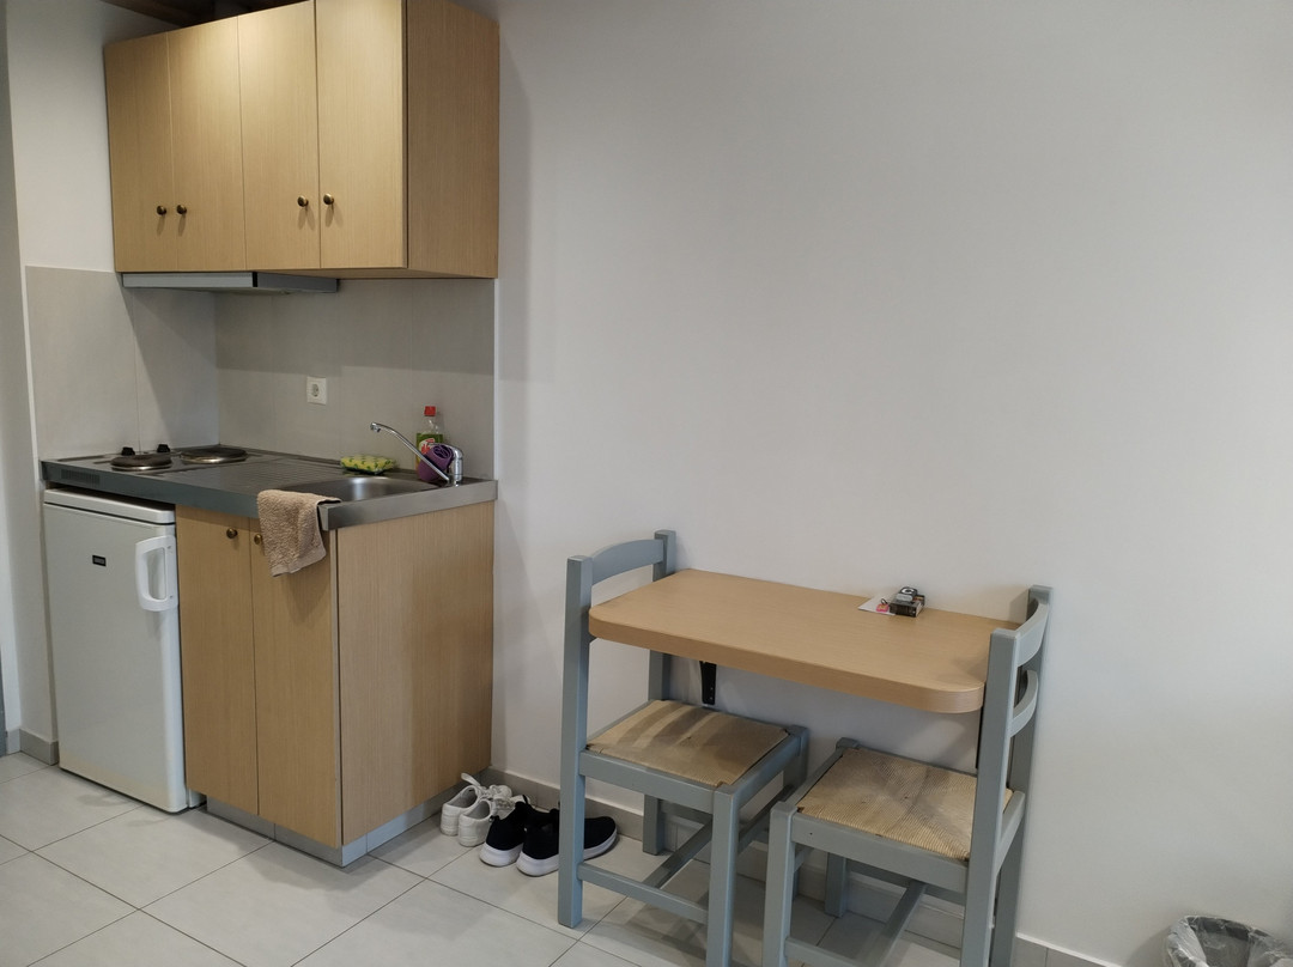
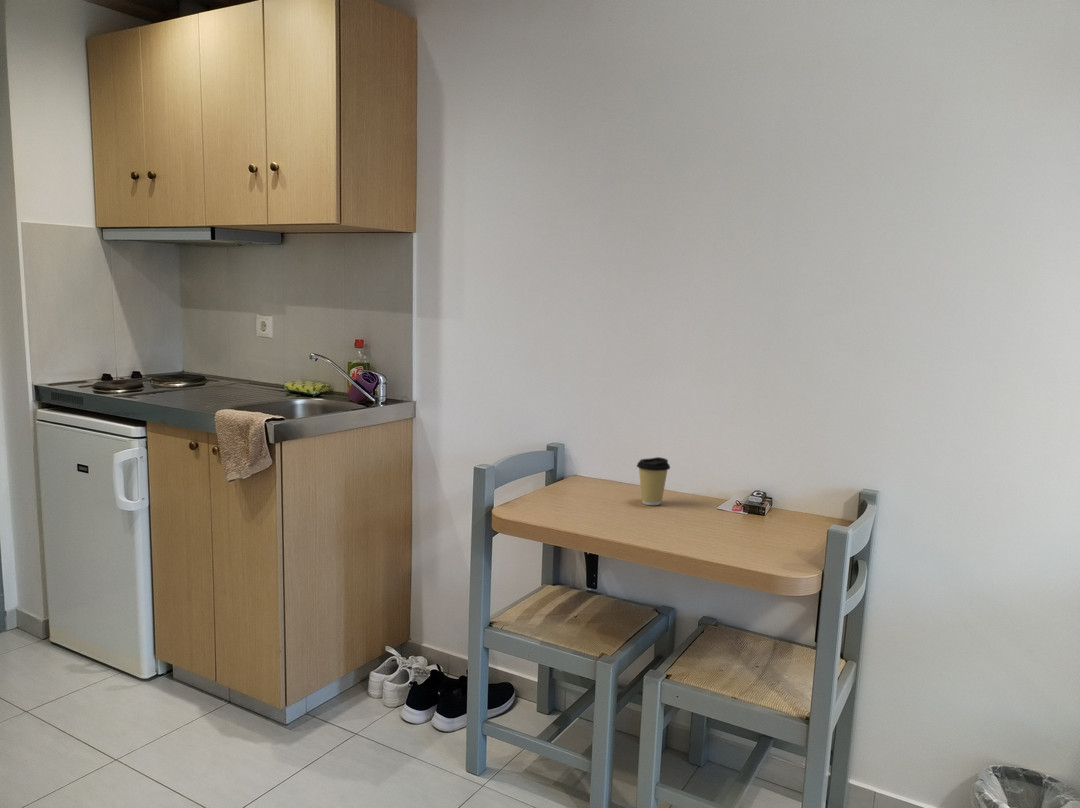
+ coffee cup [636,456,671,506]
